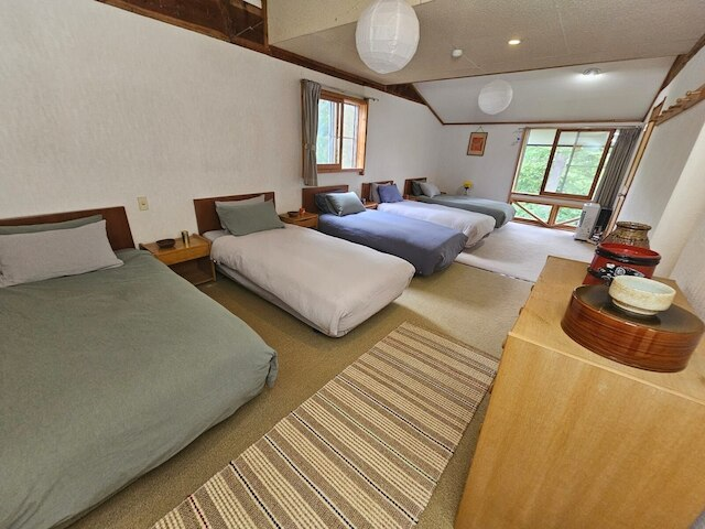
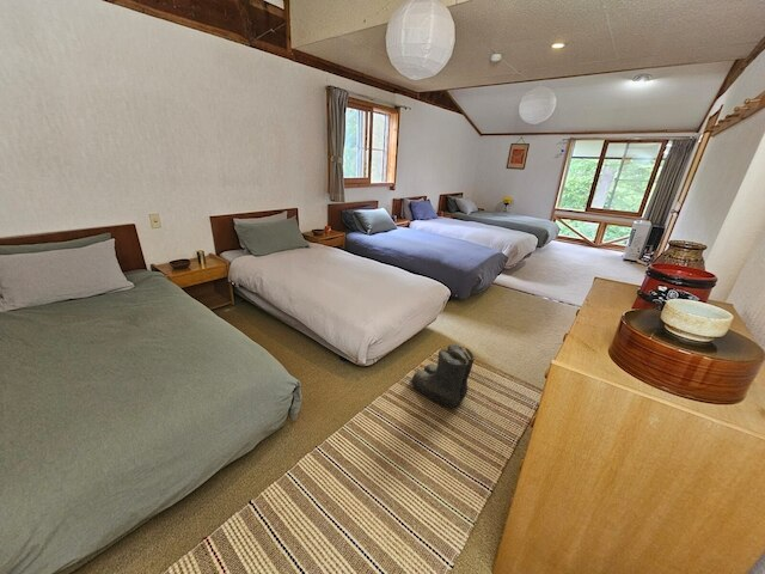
+ boots [409,343,476,409]
